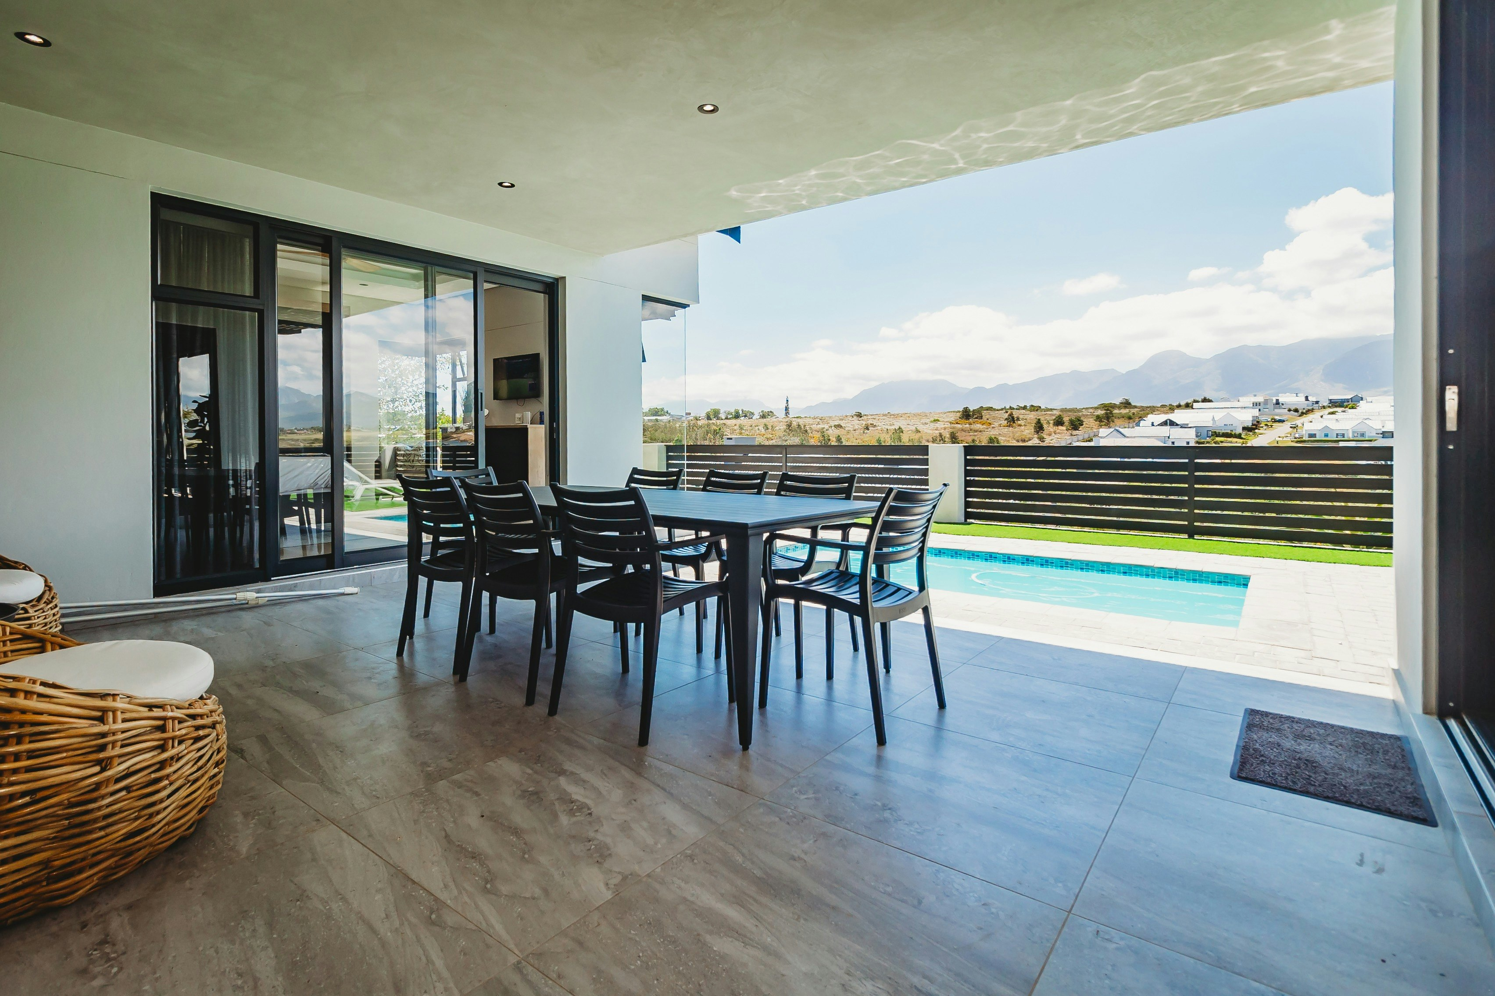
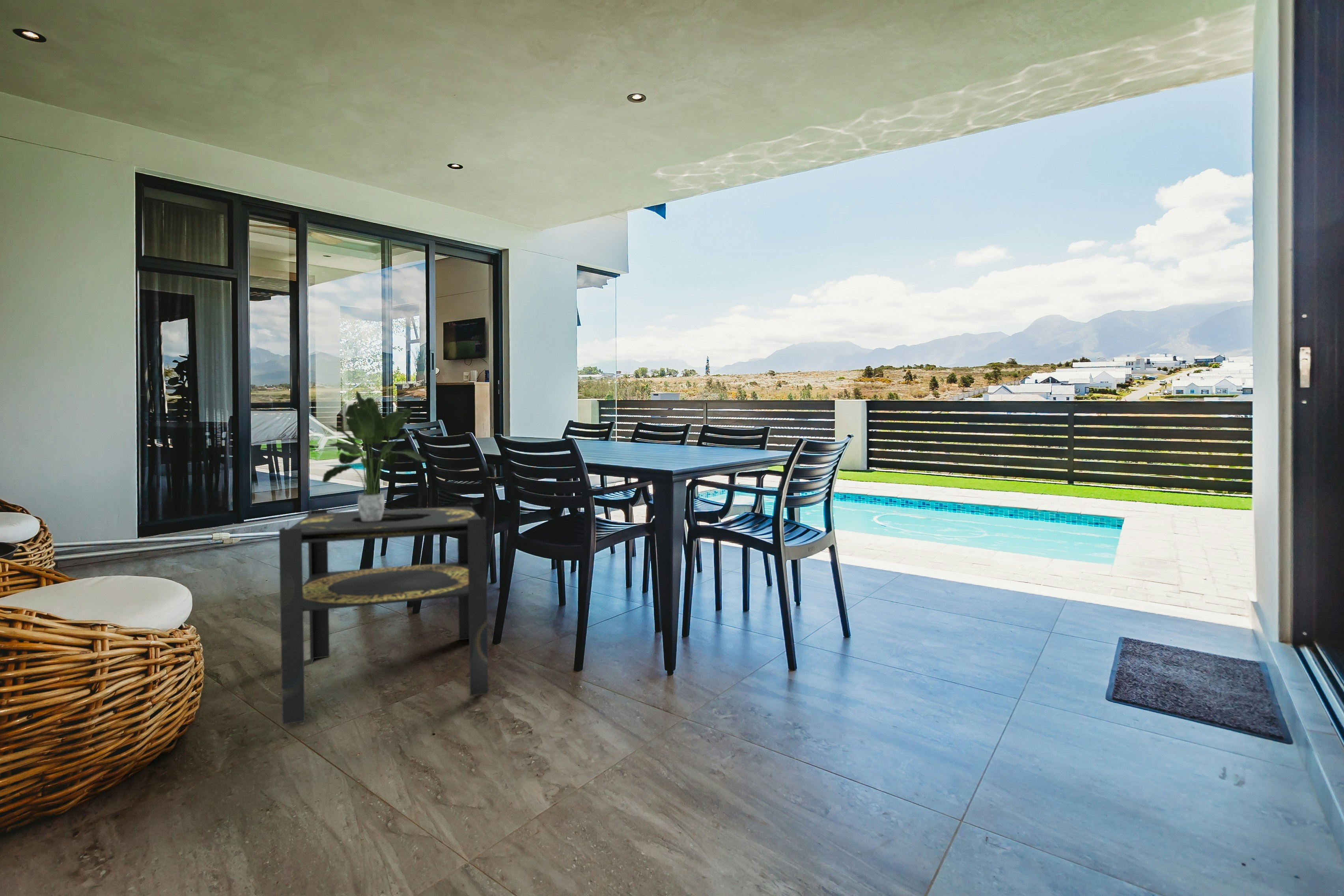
+ side table [278,502,489,725]
+ potted plant [322,390,427,522]
